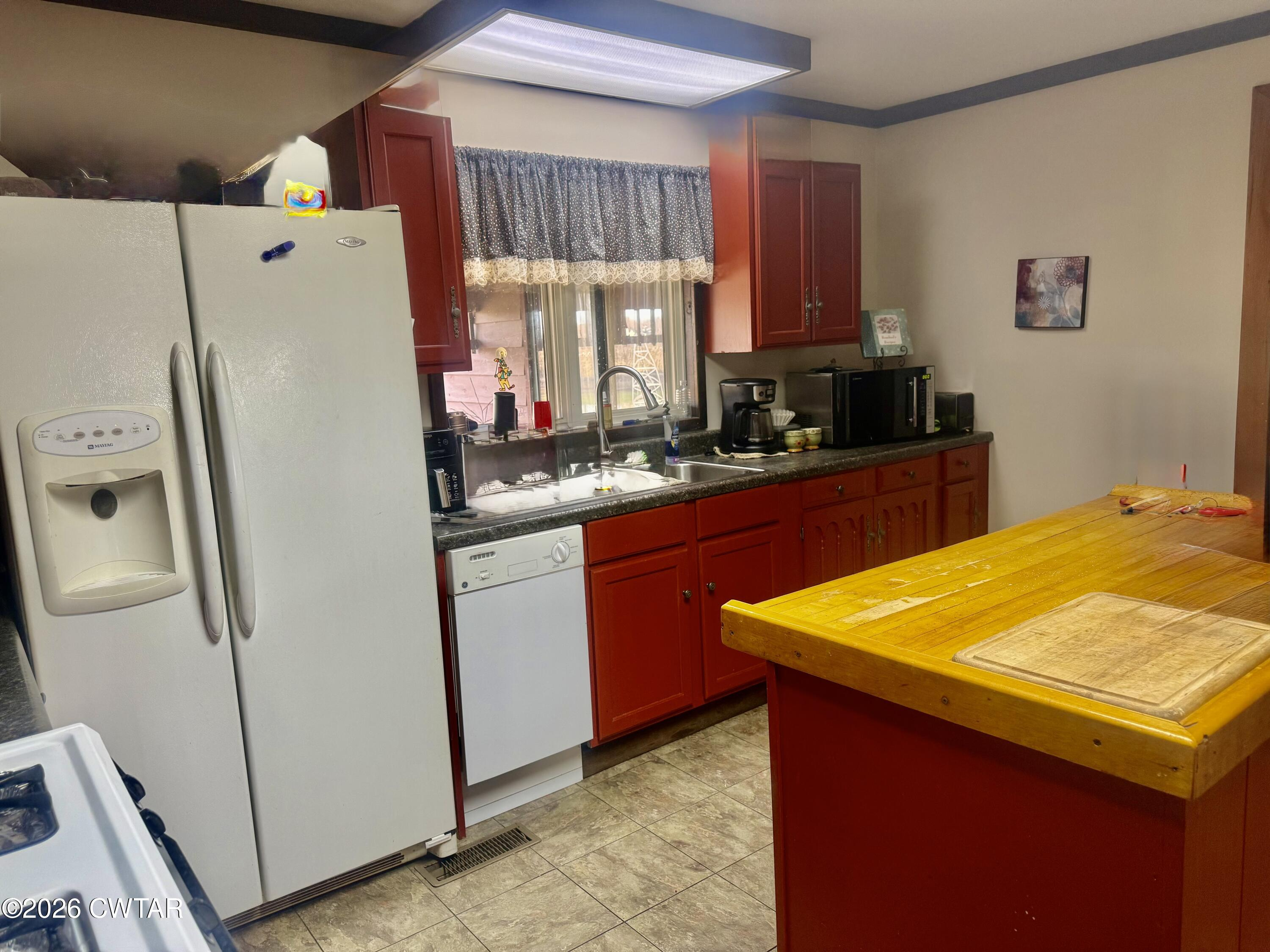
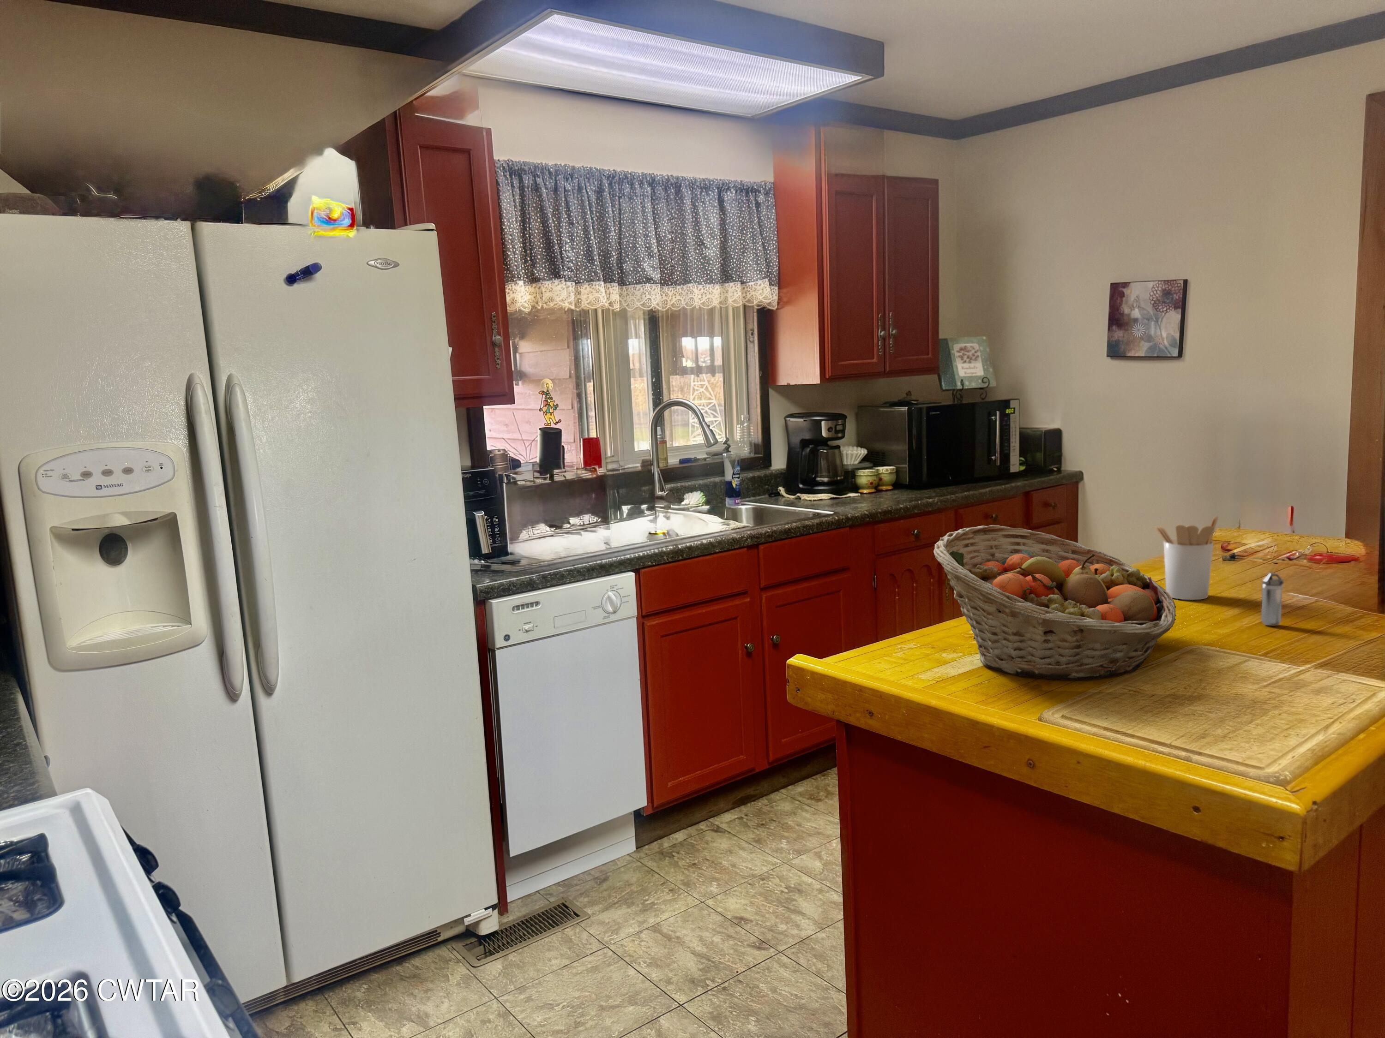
+ shaker [1261,572,1285,627]
+ utensil holder [1154,515,1218,600]
+ fruit basket [934,524,1177,680]
